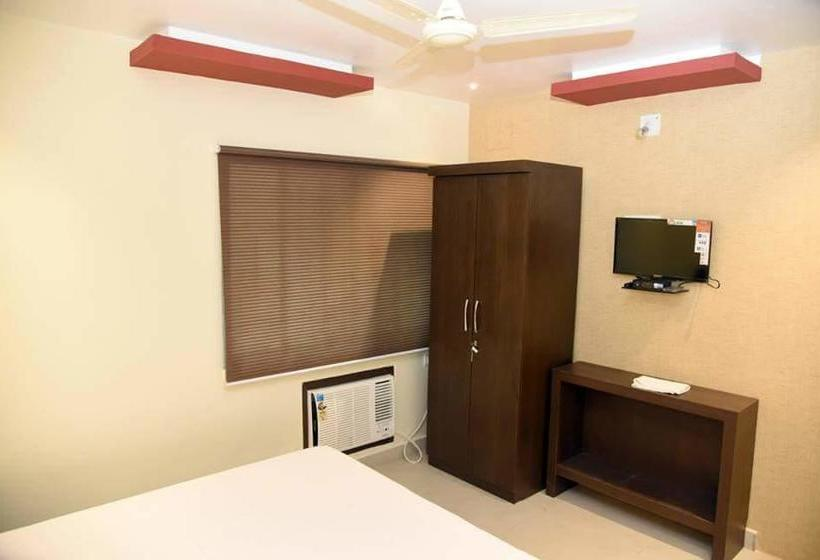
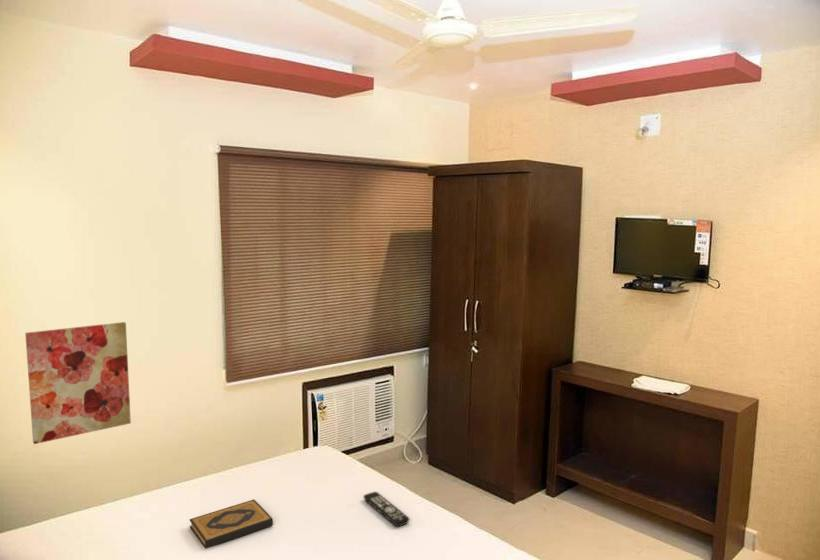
+ wall art [24,321,132,445]
+ remote control [363,491,410,528]
+ hardback book [189,498,274,550]
